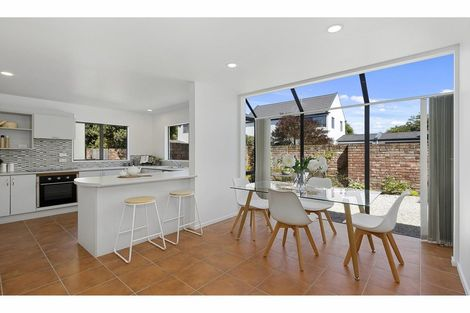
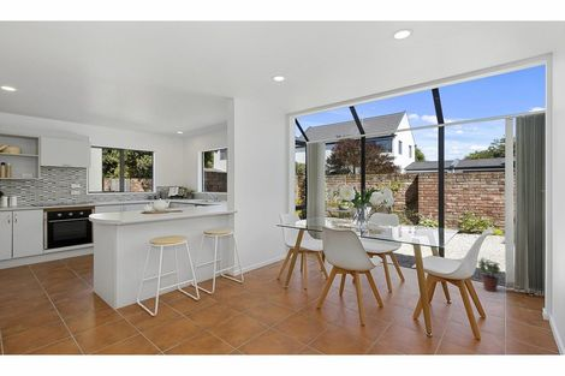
+ potted plant [476,257,501,293]
